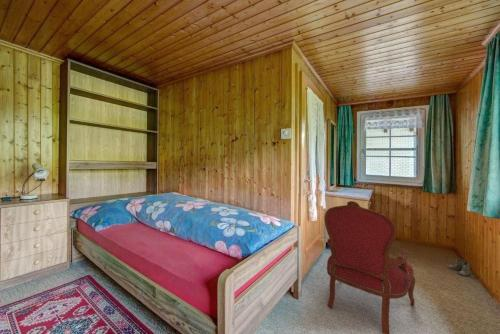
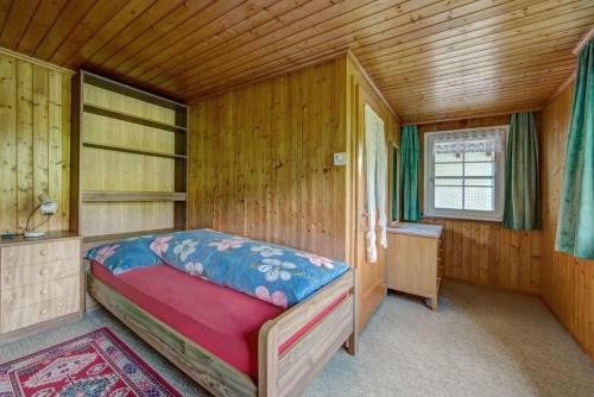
- boots [448,258,471,277]
- armchair [323,200,416,334]
